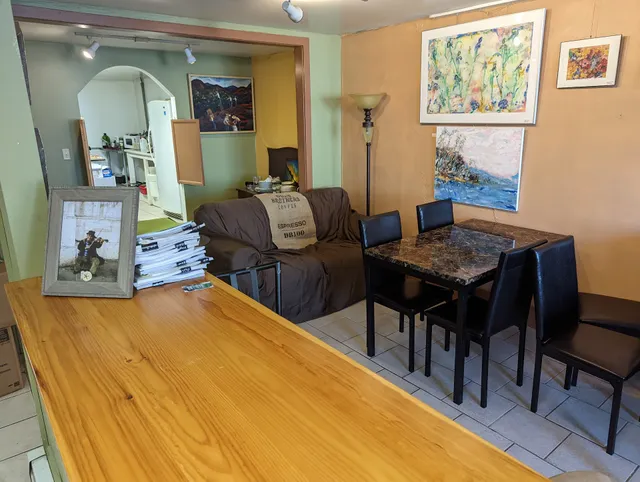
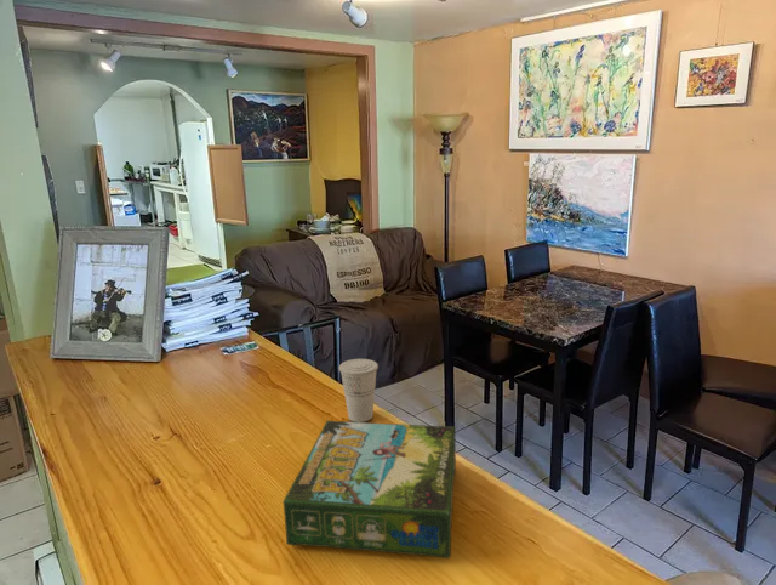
+ cup [338,358,380,422]
+ board game [281,420,457,560]
